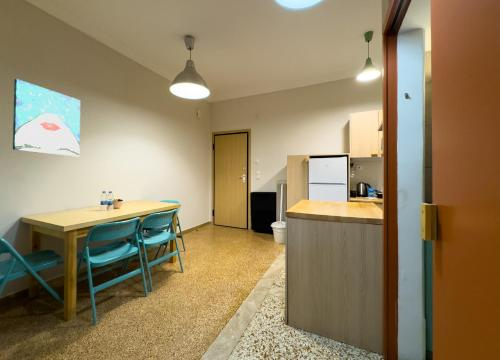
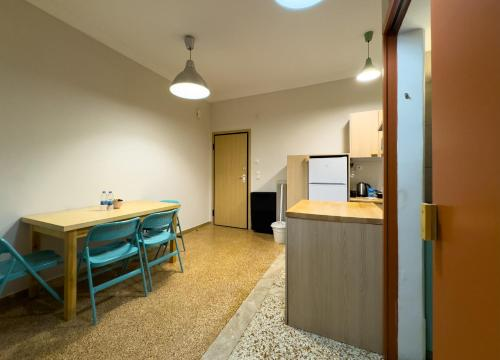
- wall art [12,78,81,158]
